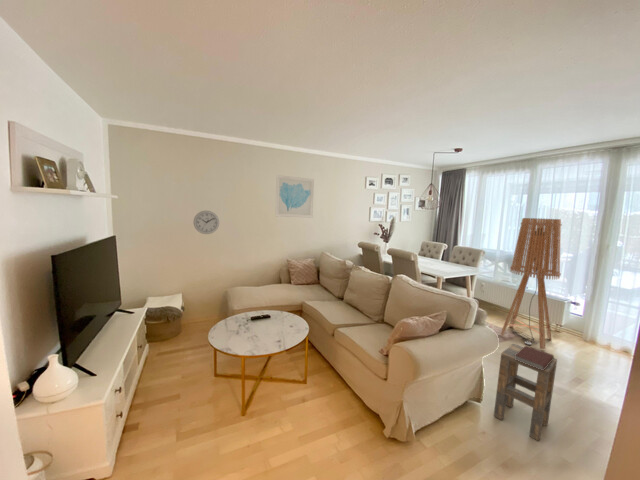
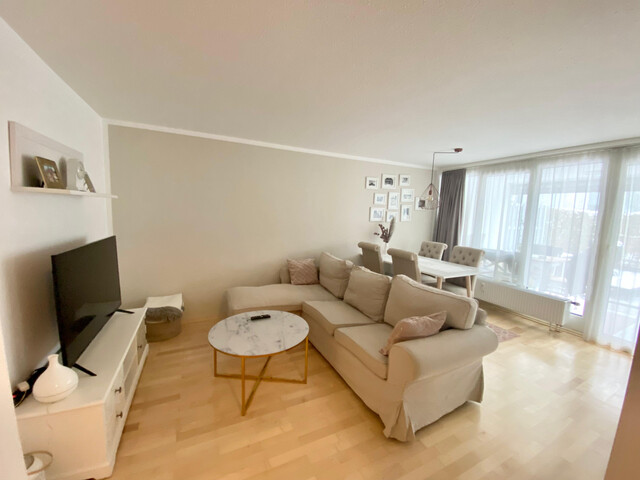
- floor lamp [500,217,563,350]
- book [515,345,555,370]
- wall clock [193,210,220,235]
- side table [493,343,558,442]
- wall art [274,174,315,219]
